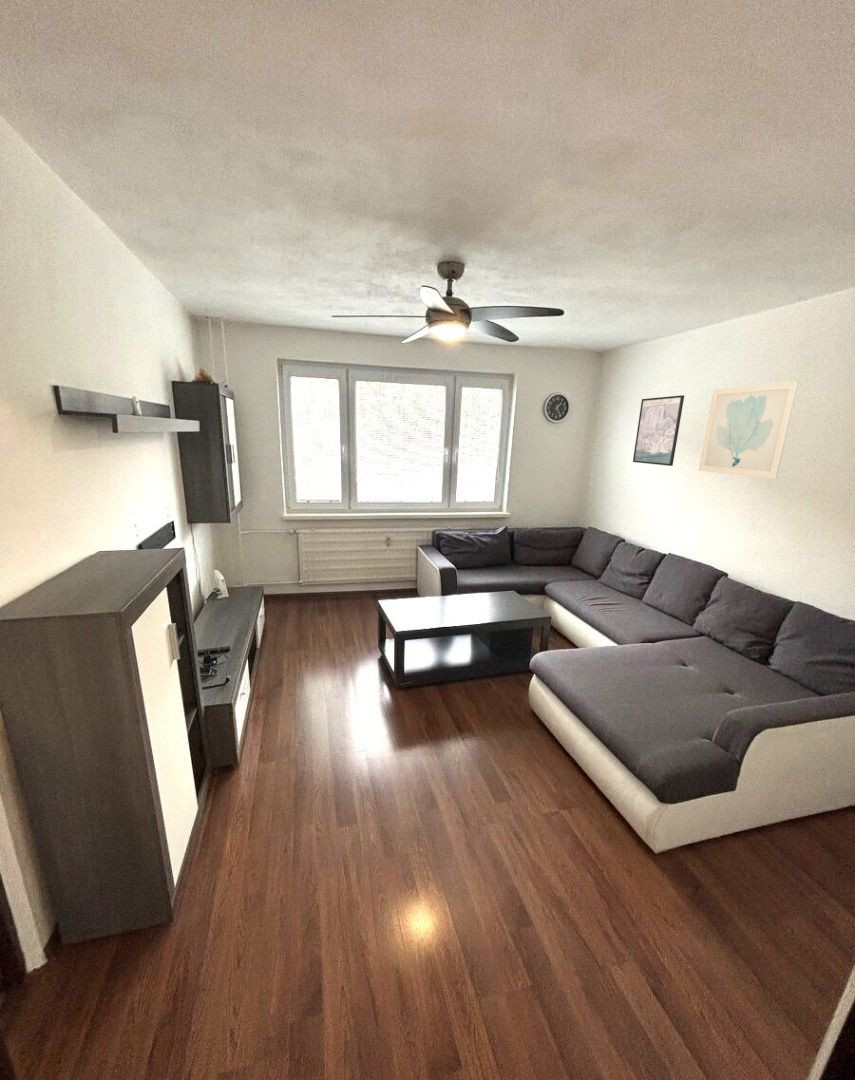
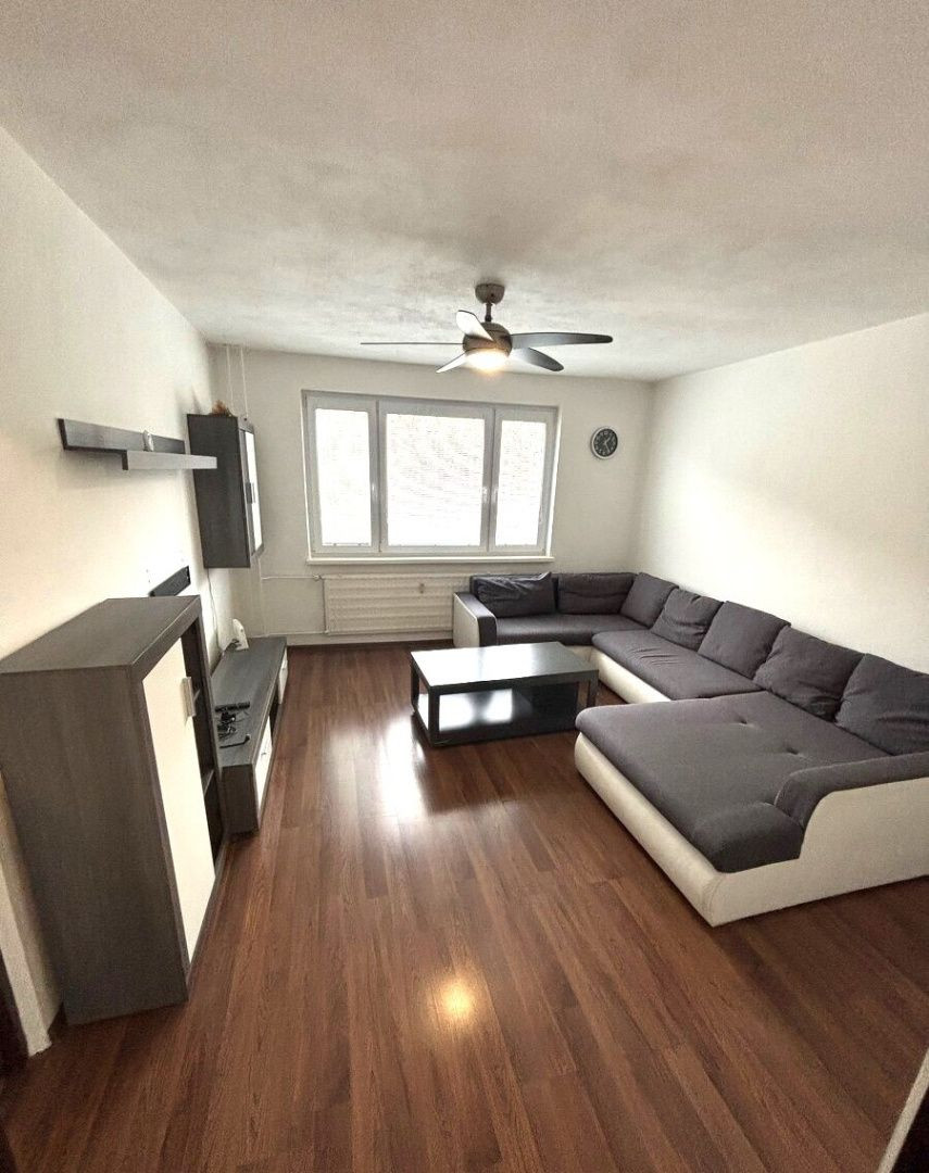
- wall art [698,380,800,480]
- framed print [632,394,685,467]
